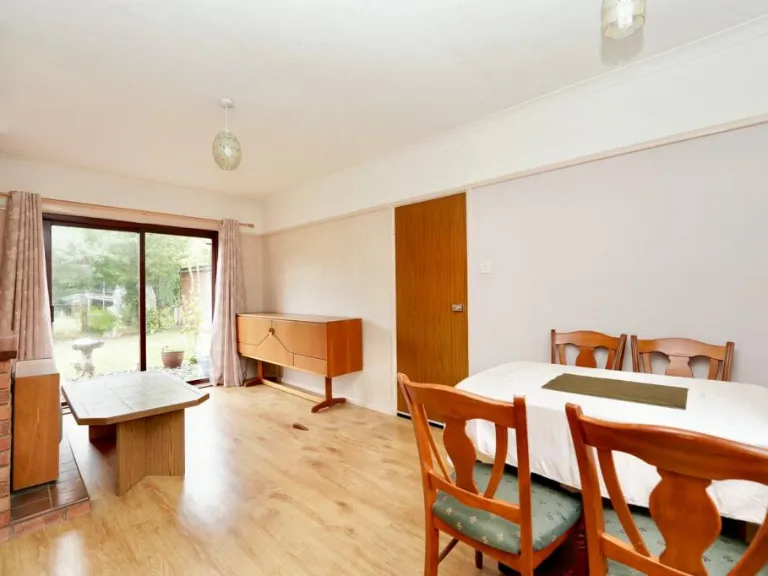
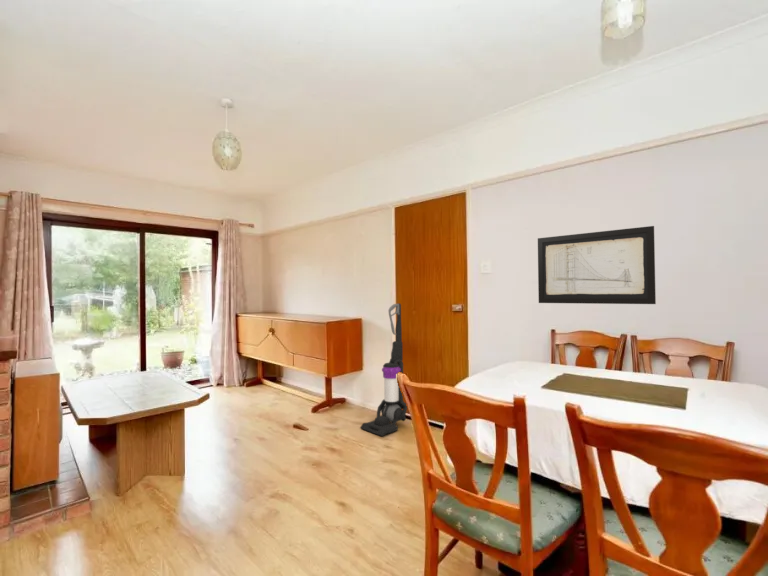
+ wall art [537,225,657,305]
+ vacuum cleaner [359,303,408,437]
